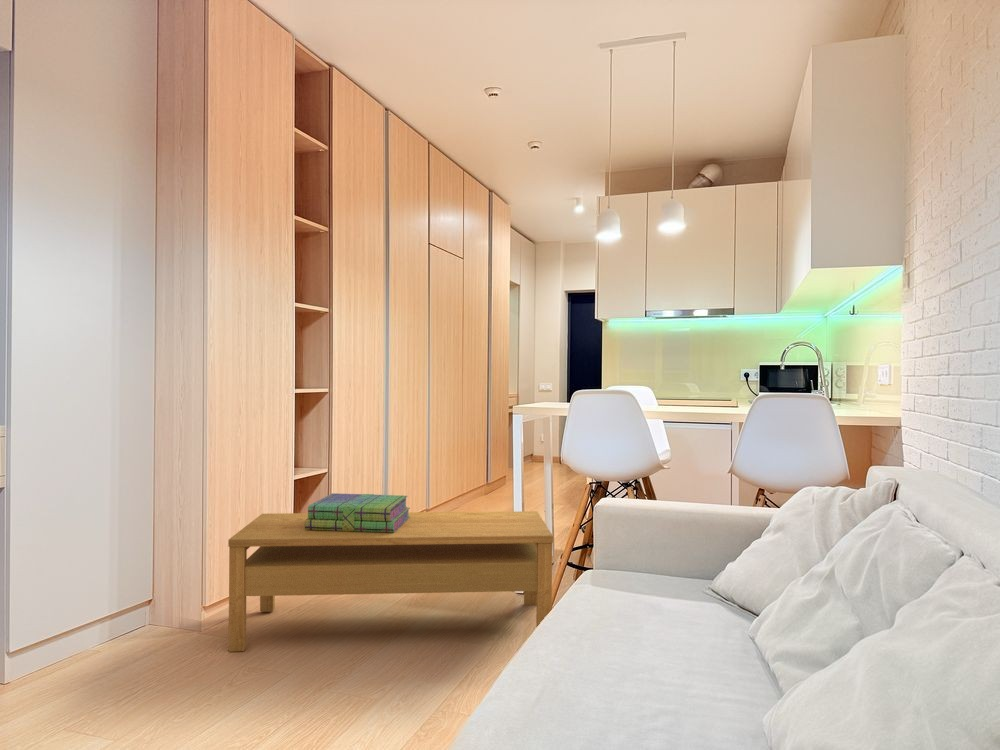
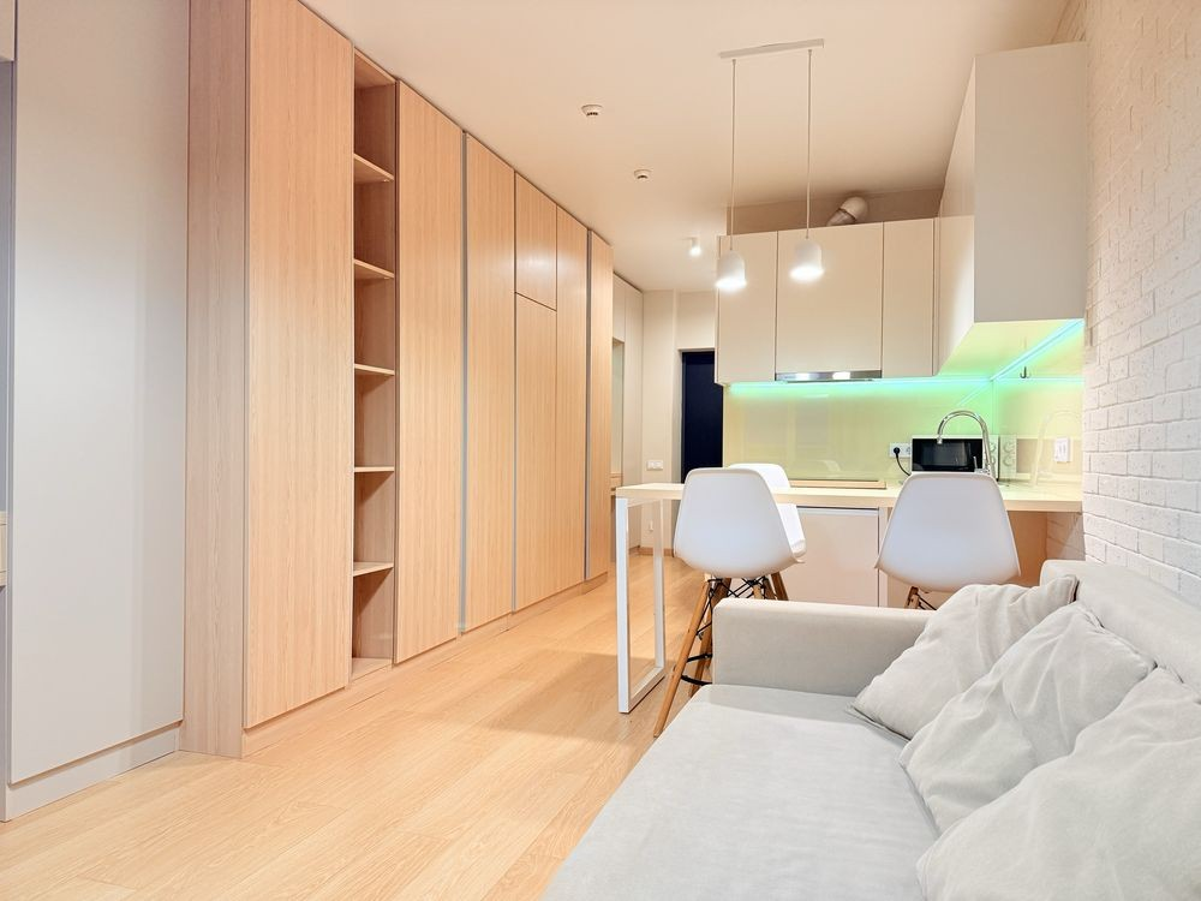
- coffee table [227,510,554,653]
- stack of books [305,492,411,533]
